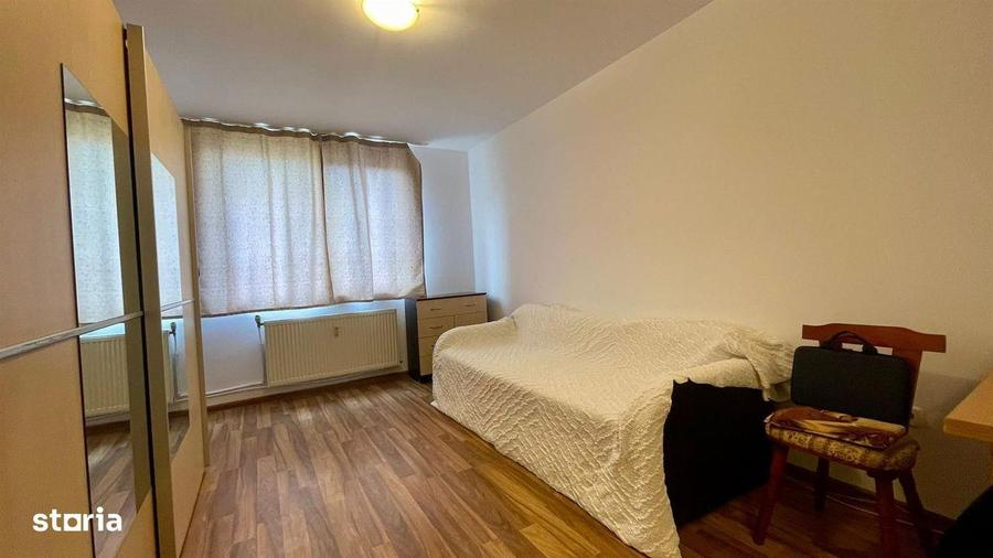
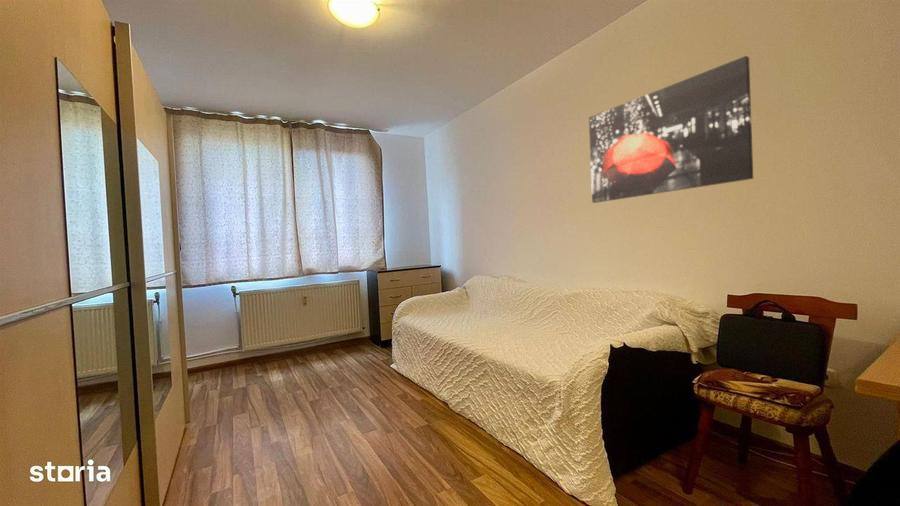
+ wall art [588,55,754,204]
